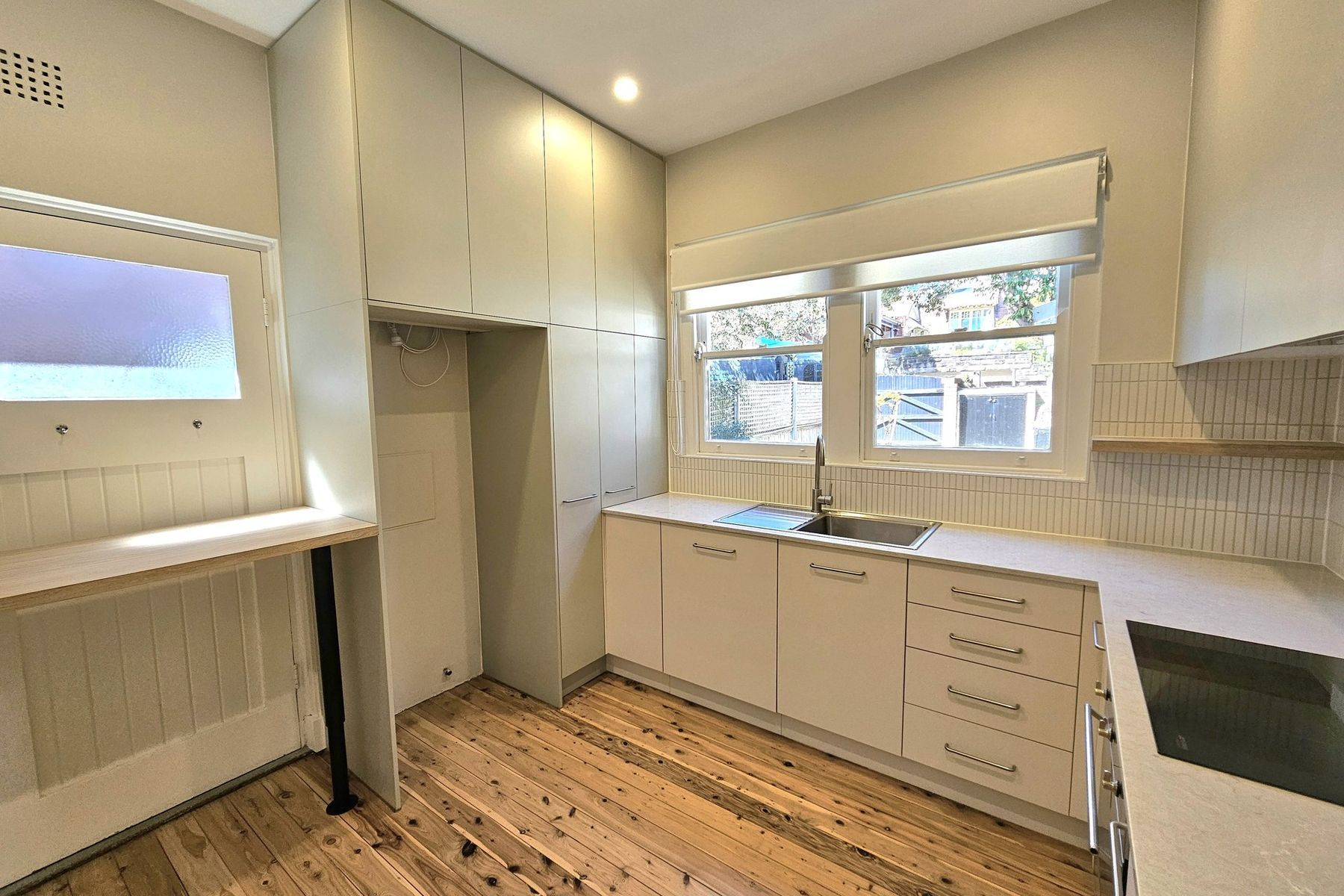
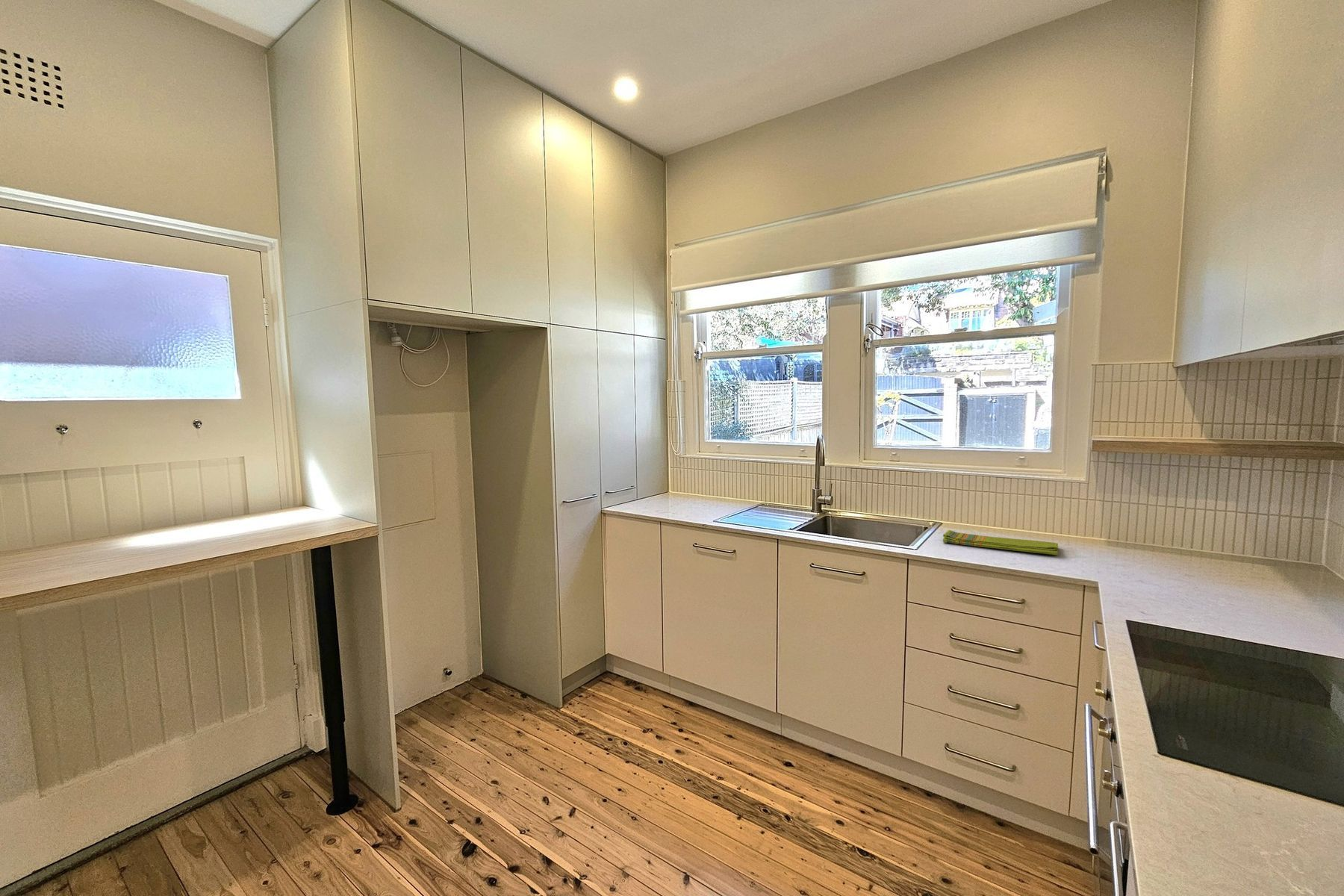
+ dish towel [942,529,1060,556]
